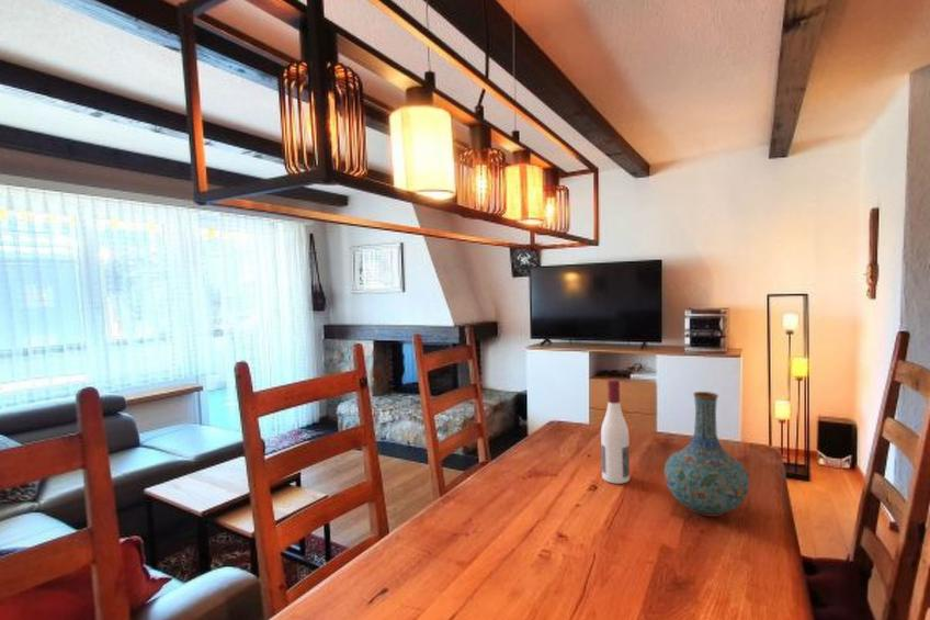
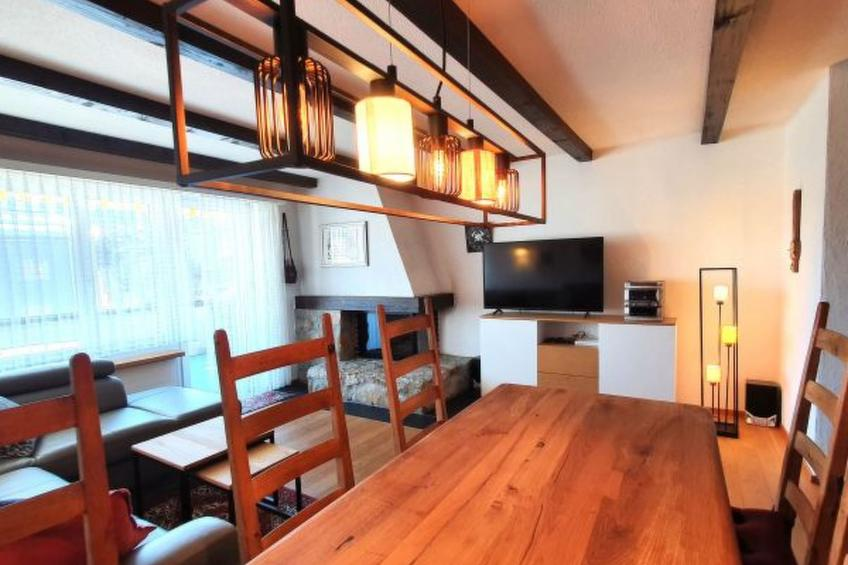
- vase [664,391,751,518]
- alcohol [600,379,631,485]
